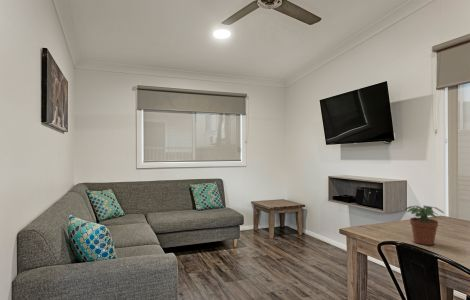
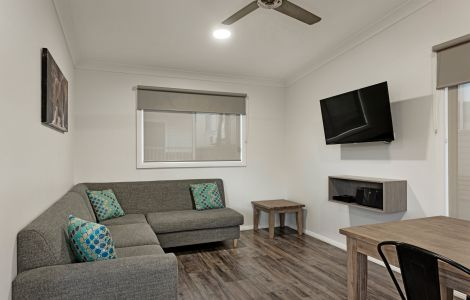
- potted plant [404,204,446,246]
